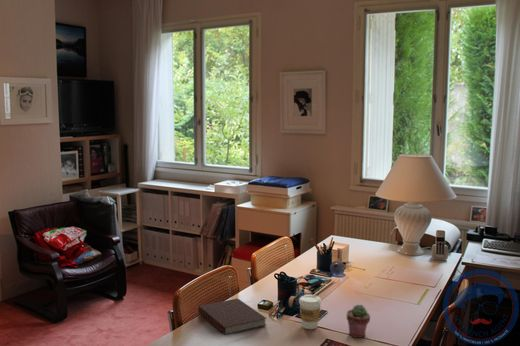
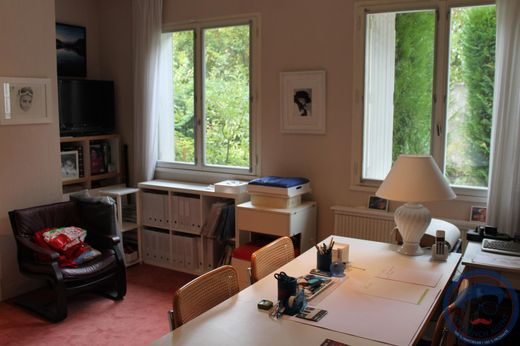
- notebook [197,297,268,336]
- coffee cup [298,294,322,330]
- potted succulent [346,304,371,339]
